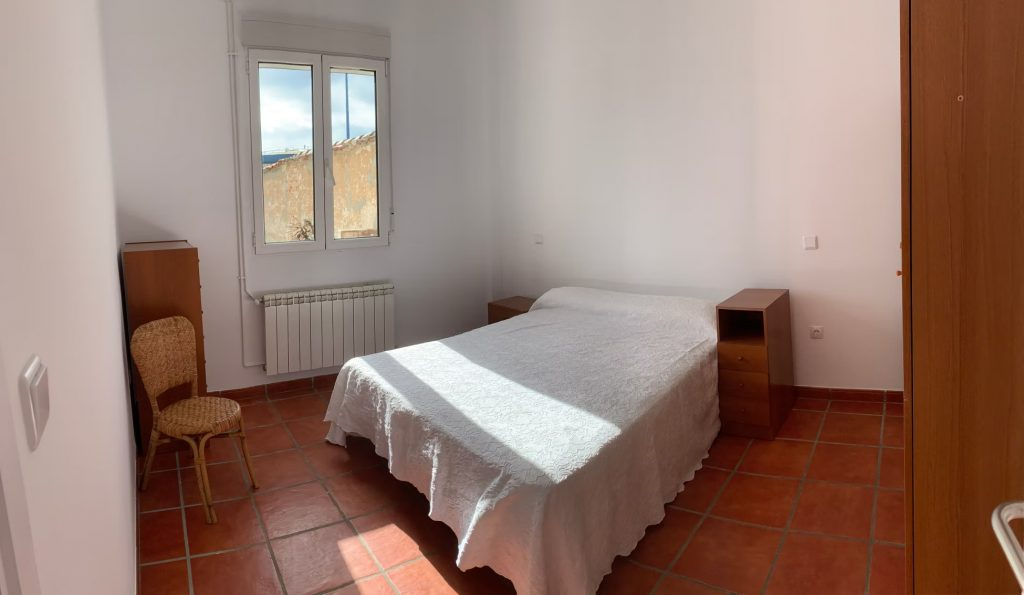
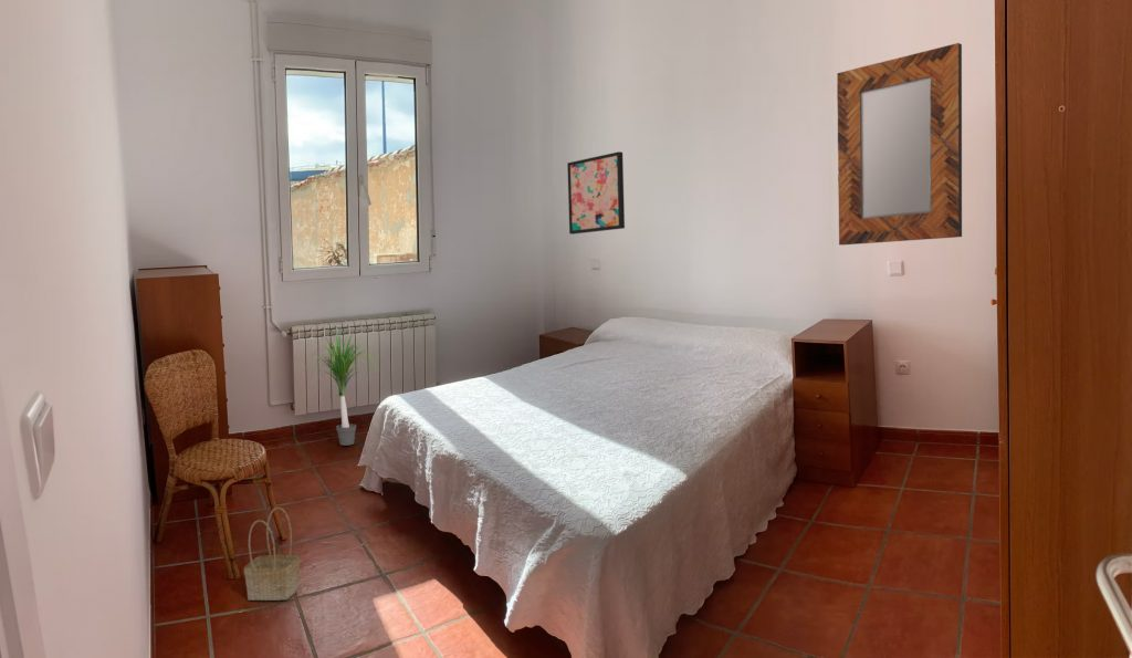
+ wall art [566,150,626,236]
+ potted plant [301,325,380,447]
+ basket [243,506,301,602]
+ home mirror [836,42,963,247]
